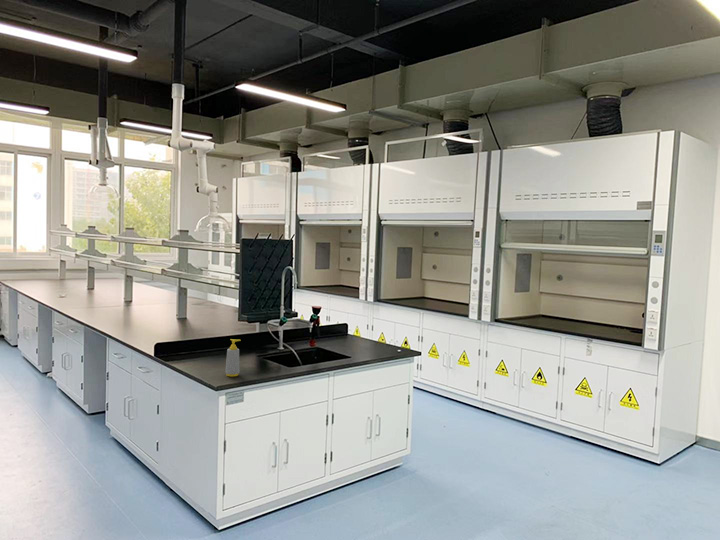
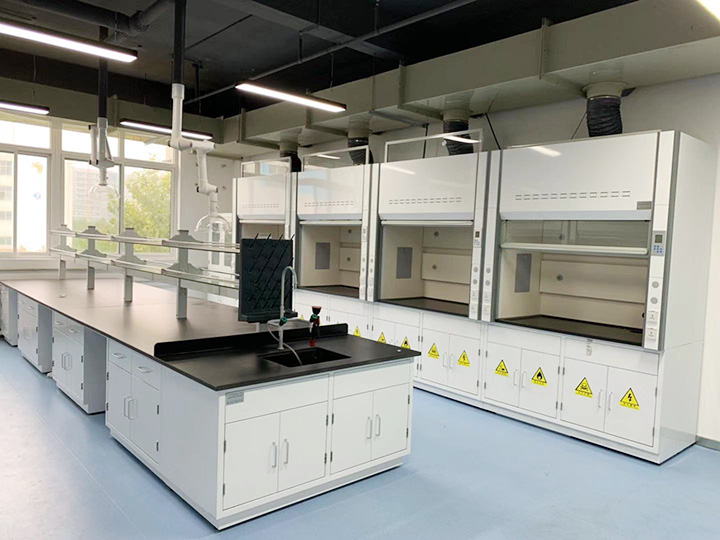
- soap bottle [225,338,241,378]
